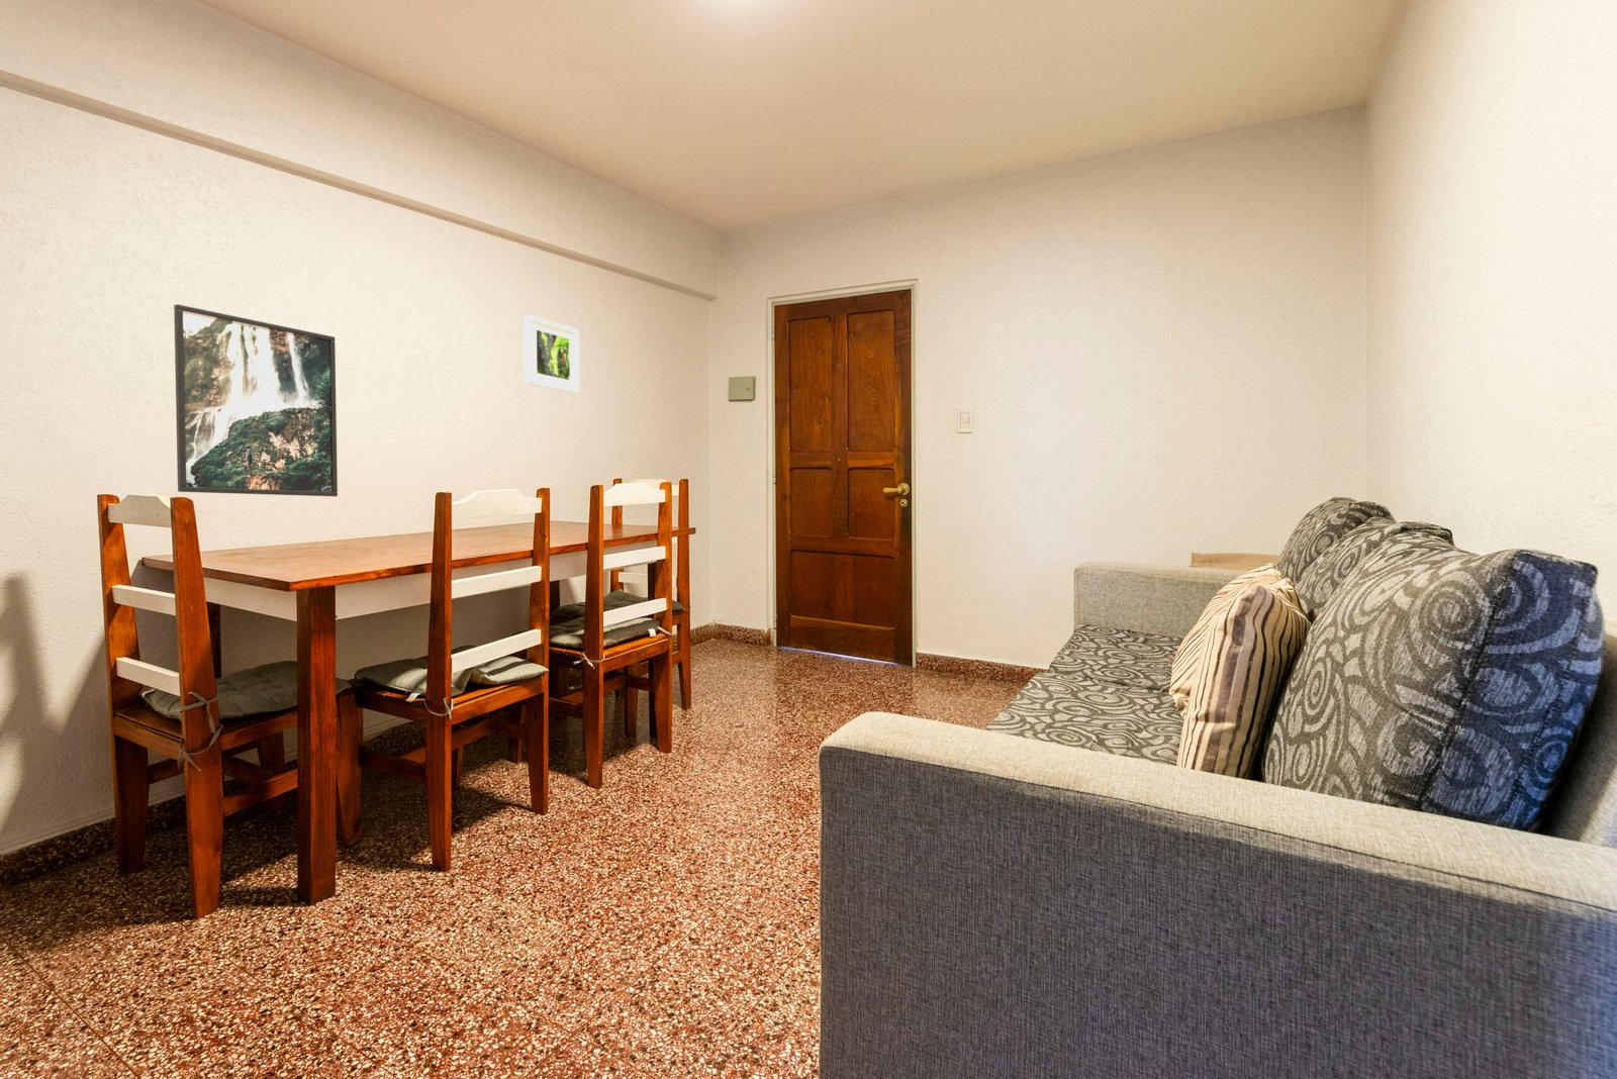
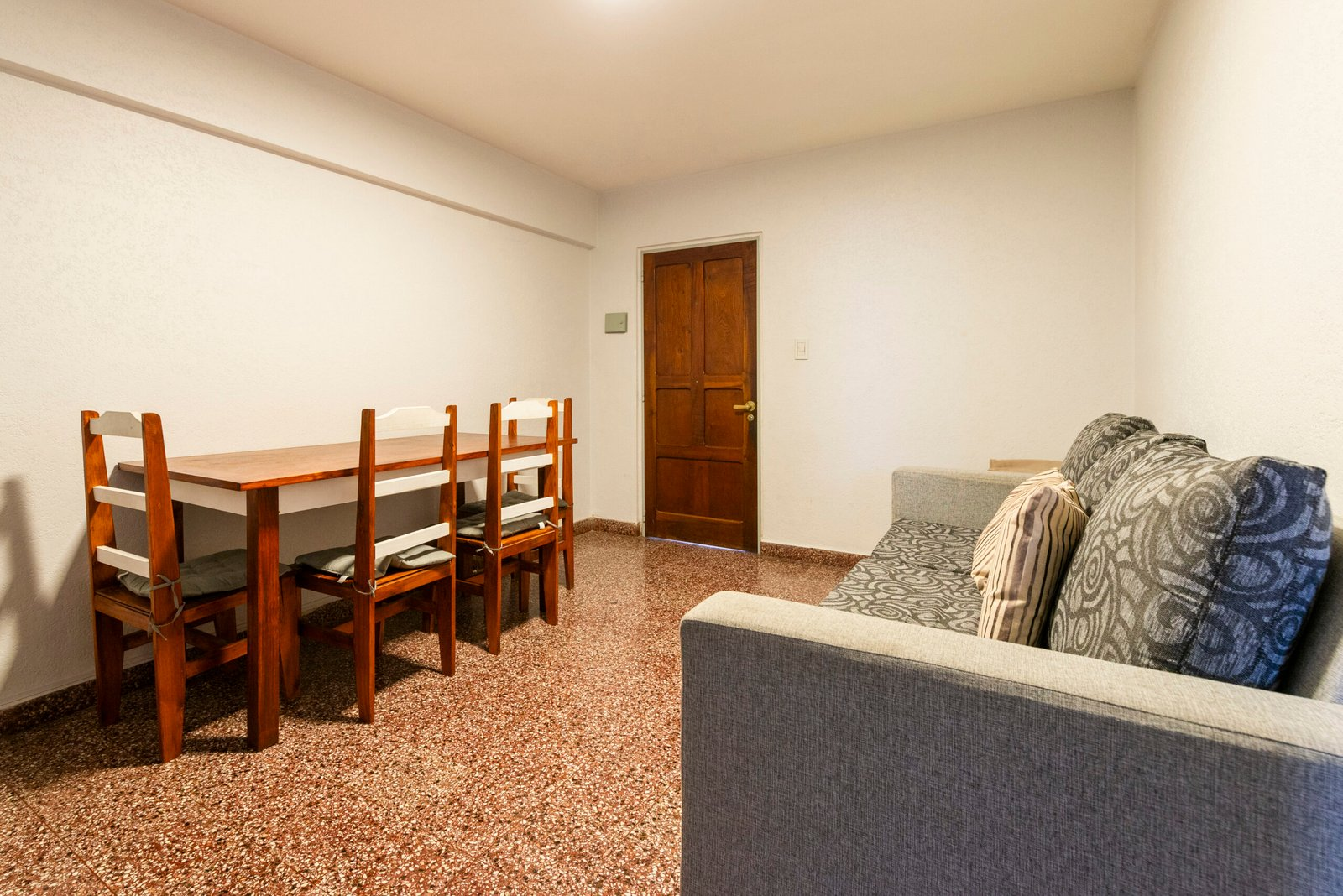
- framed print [173,303,338,497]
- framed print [523,313,580,395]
